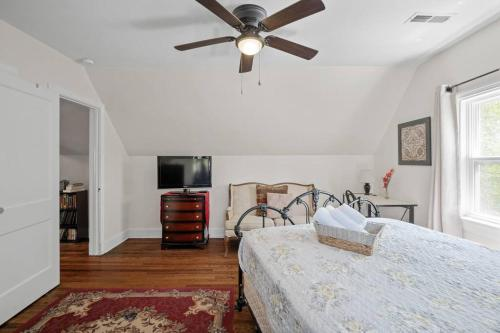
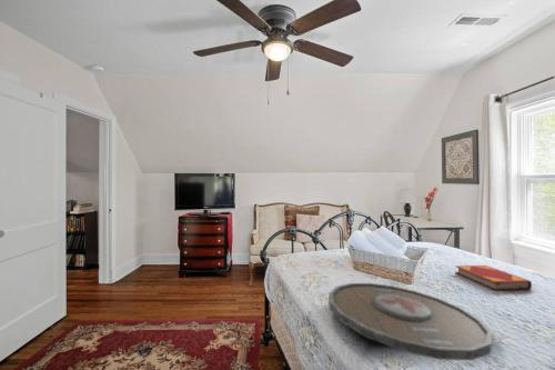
+ hardback book [454,264,533,291]
+ serving tray [327,282,494,361]
